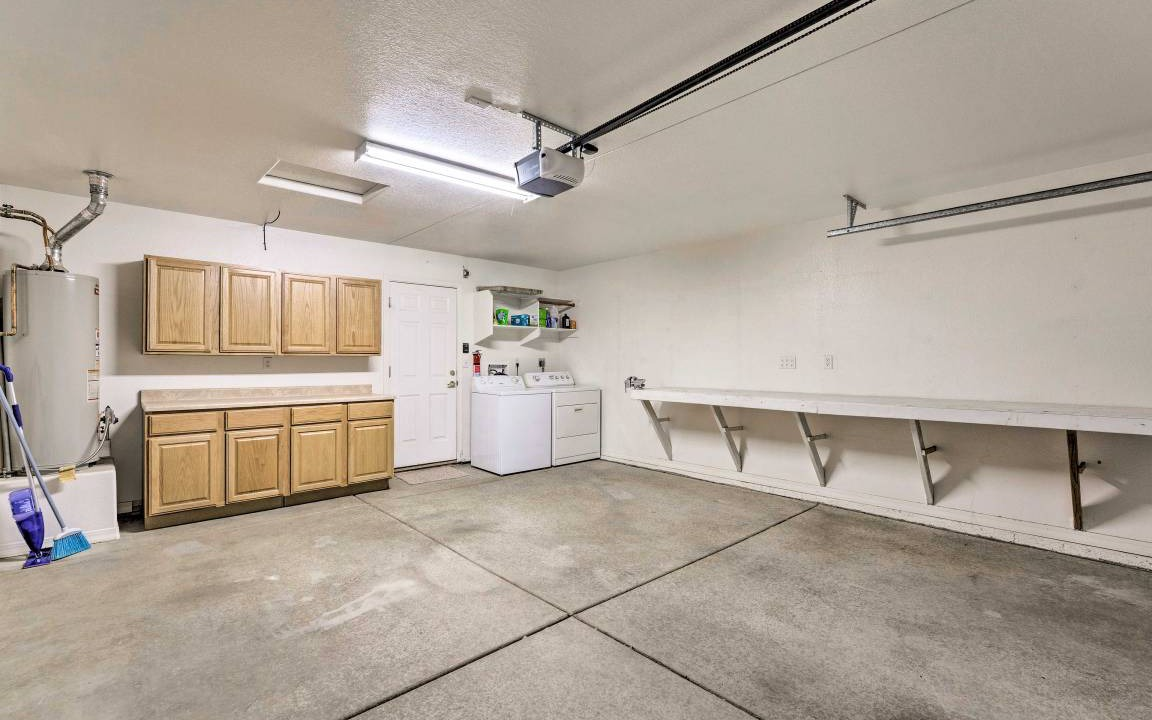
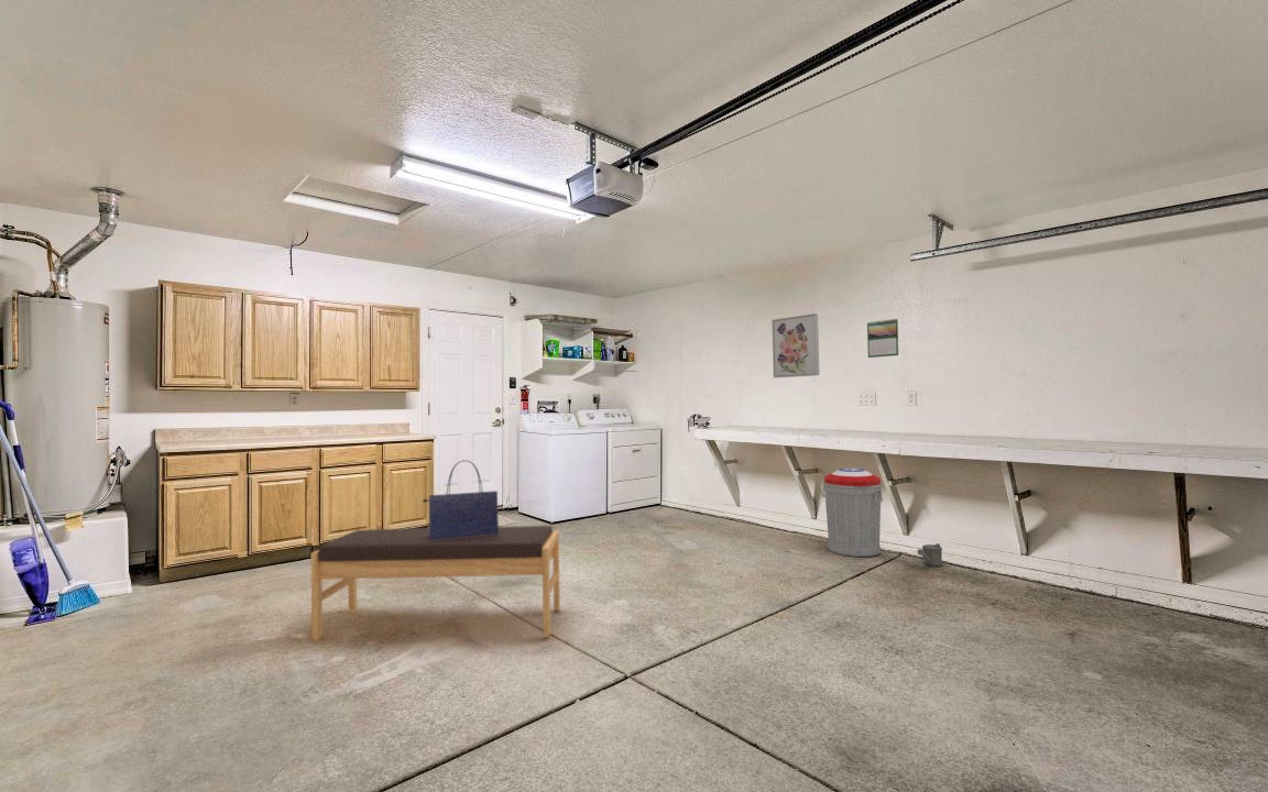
+ watering can [917,542,943,568]
+ trash can [821,468,884,558]
+ calendar [866,318,900,359]
+ wall art [770,312,820,380]
+ tote bag [422,459,500,539]
+ bench [310,525,561,641]
